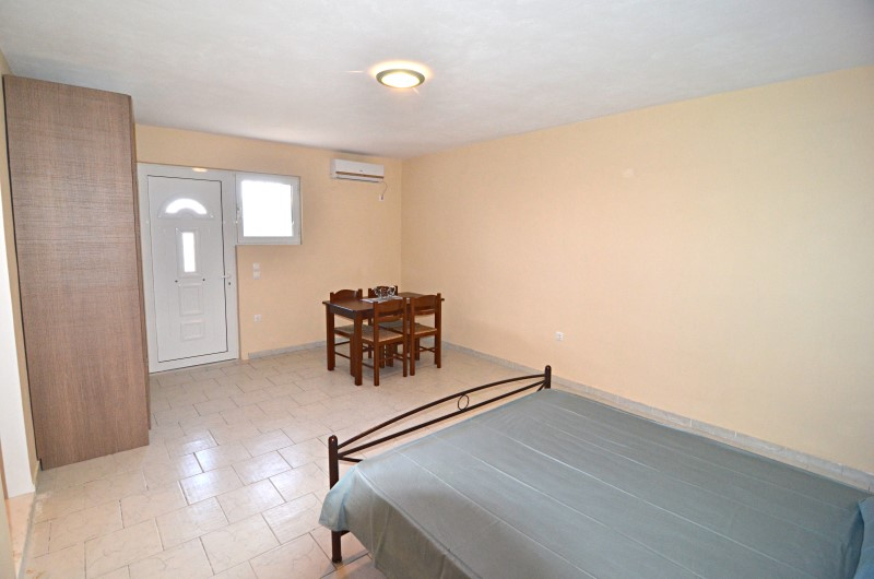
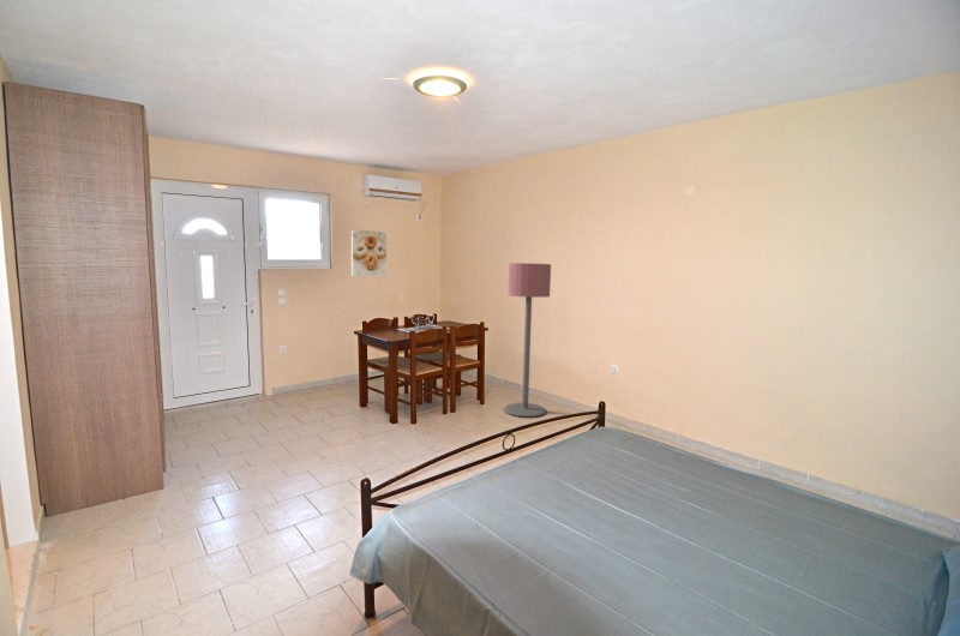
+ floor lamp [503,262,552,418]
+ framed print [350,228,388,277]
